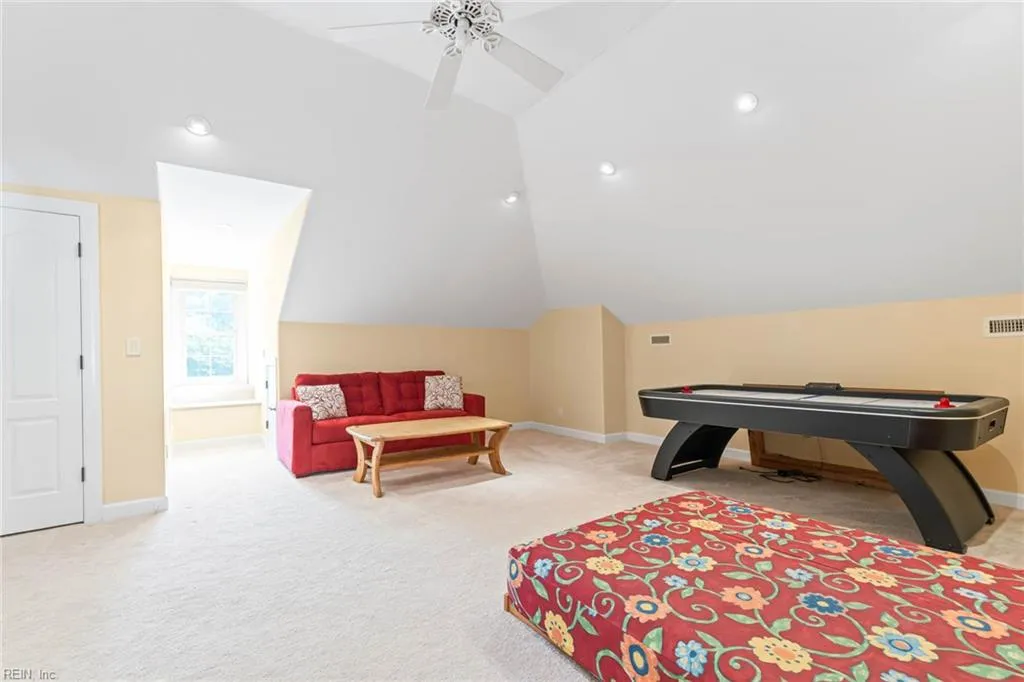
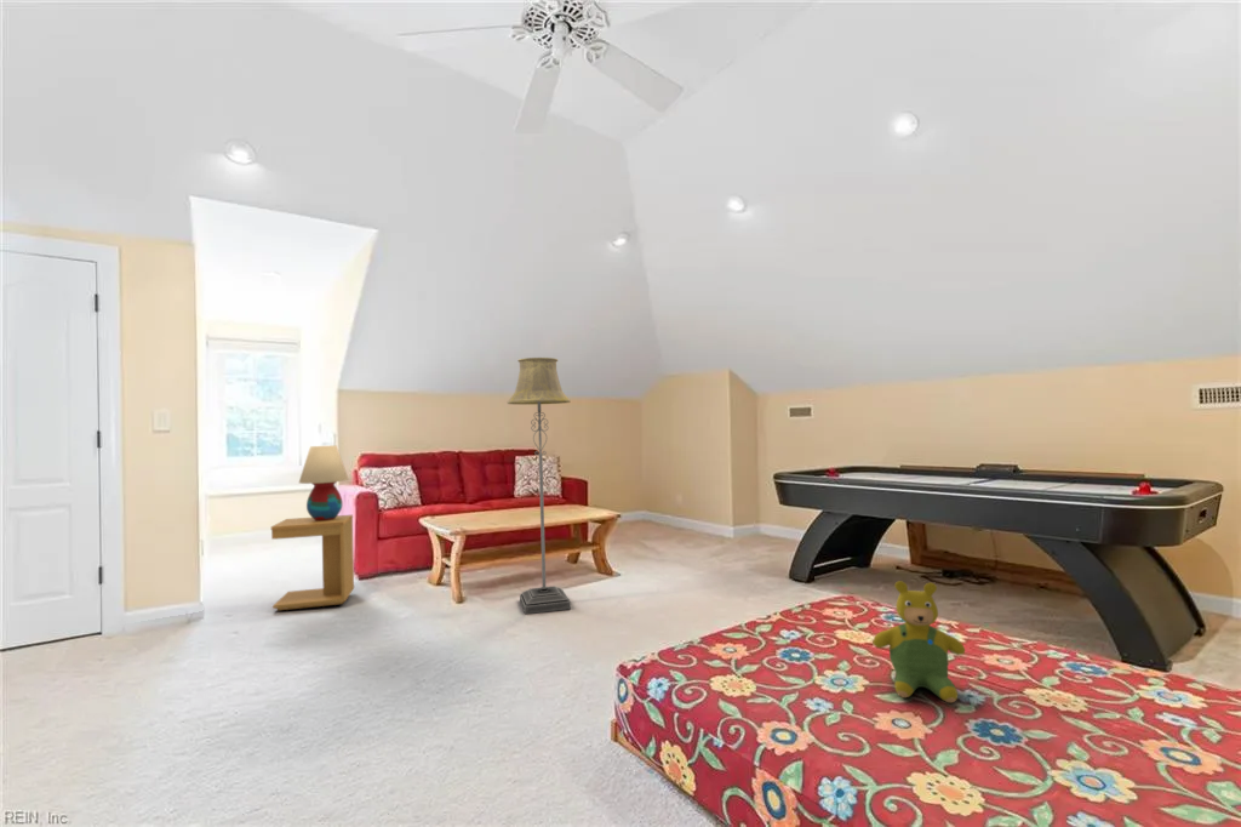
+ table lamp [298,444,350,520]
+ teddy bear [871,580,966,705]
+ floor lamp [507,357,572,615]
+ side table [270,514,355,611]
